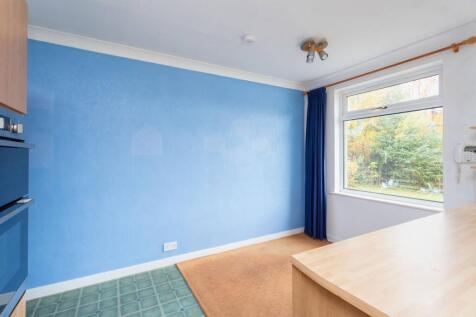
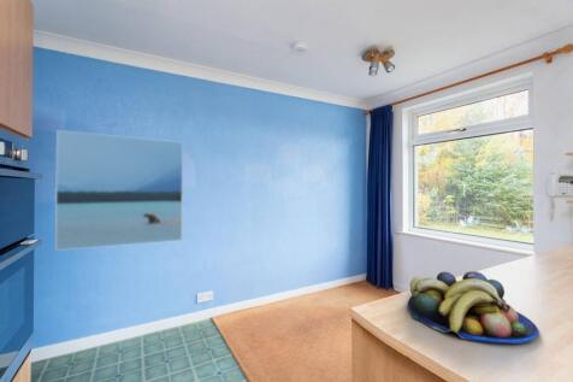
+ fruit bowl [407,270,540,345]
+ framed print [54,129,184,252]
